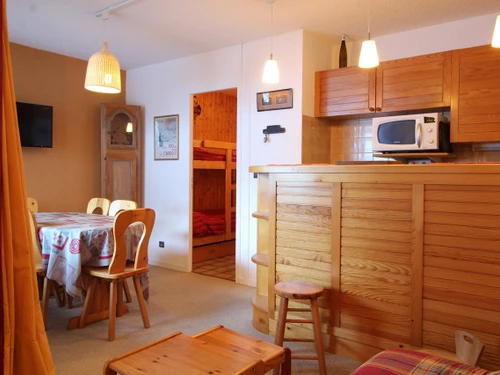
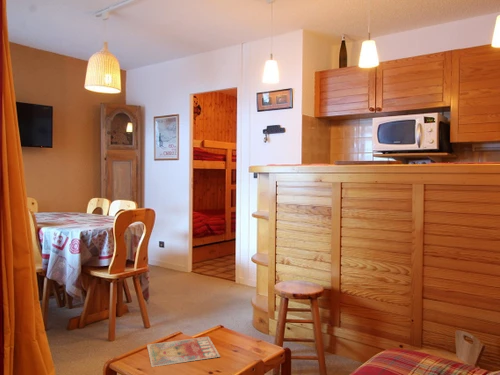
+ magazine [146,336,222,368]
